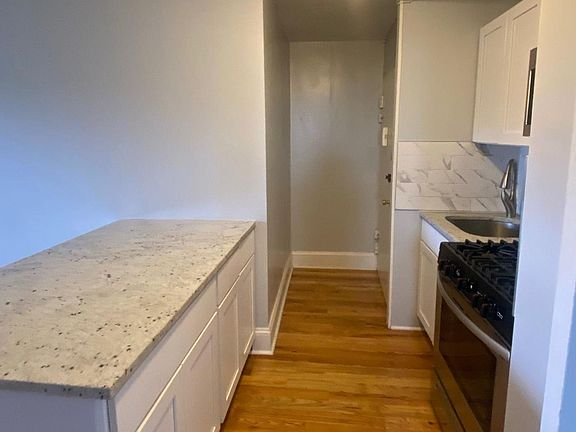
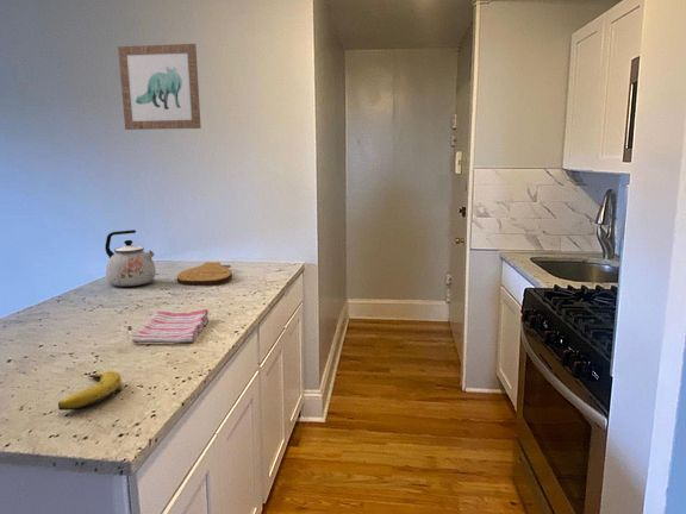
+ key chain [176,261,233,287]
+ kettle [104,228,157,288]
+ dish towel [131,308,210,344]
+ banana [57,370,123,412]
+ wall art [117,43,202,131]
